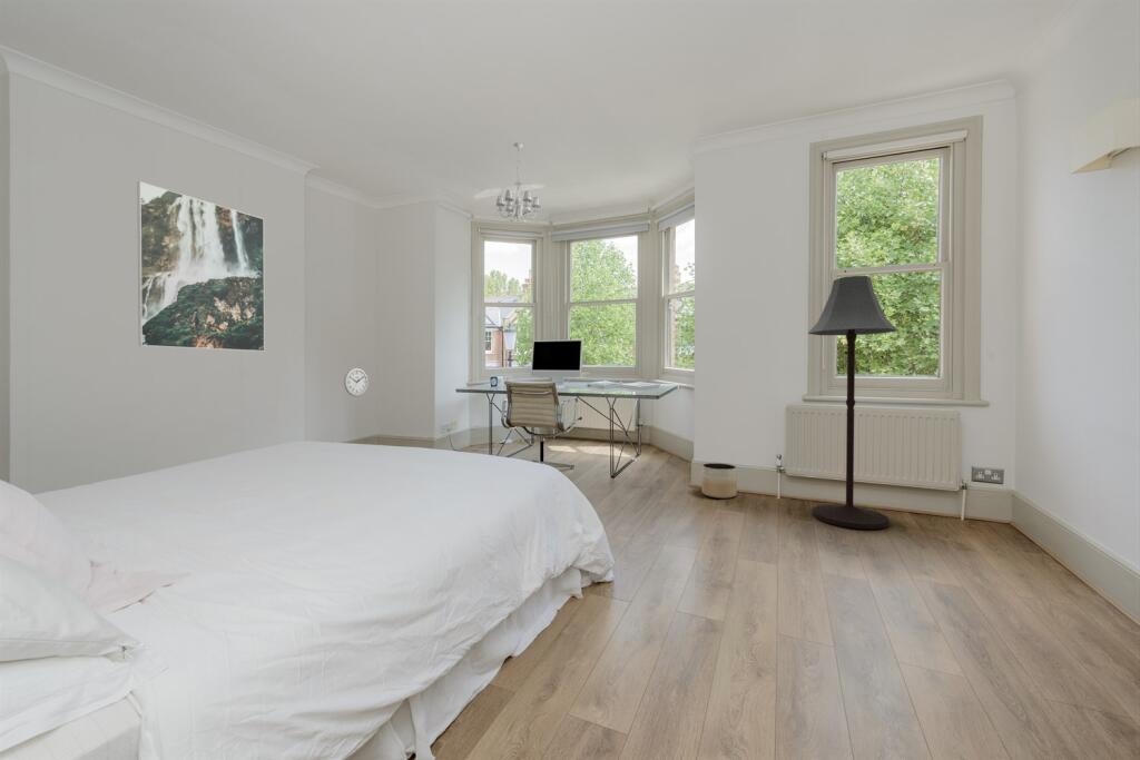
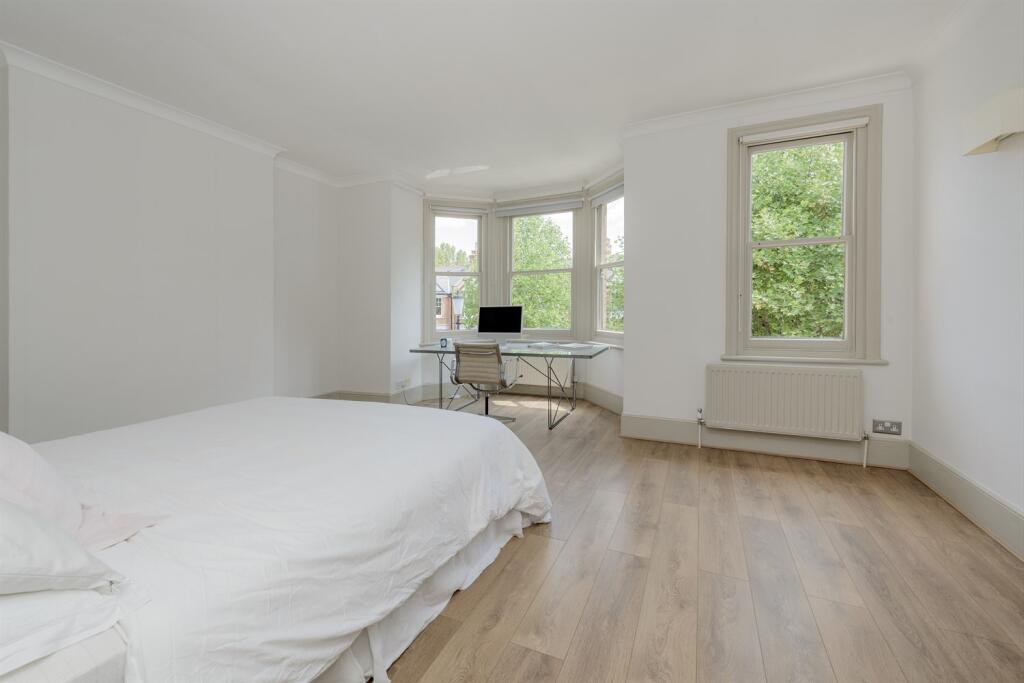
- floor lamp [807,275,898,530]
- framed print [136,180,266,353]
- planter [700,462,738,500]
- wall clock [343,367,368,397]
- chandelier [494,141,541,224]
